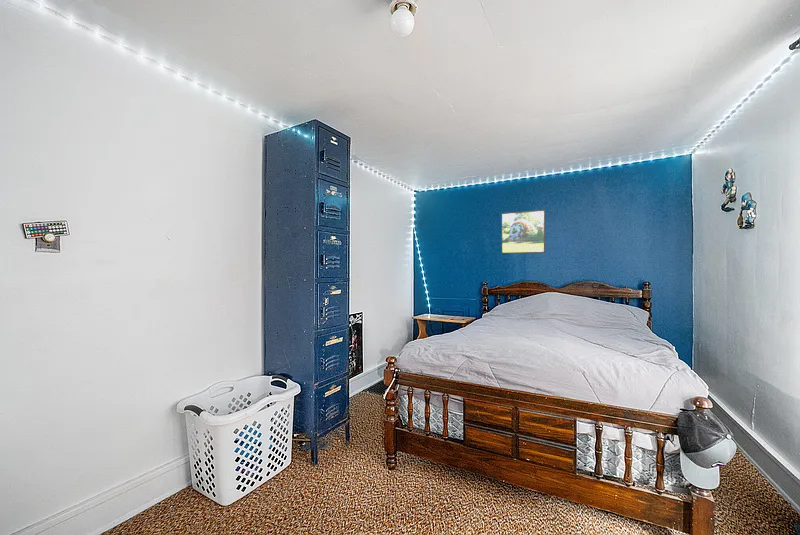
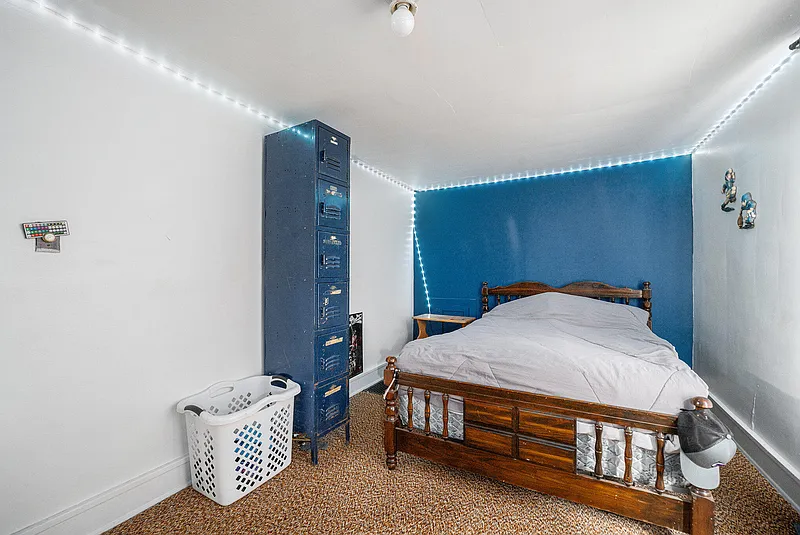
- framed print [500,209,546,255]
